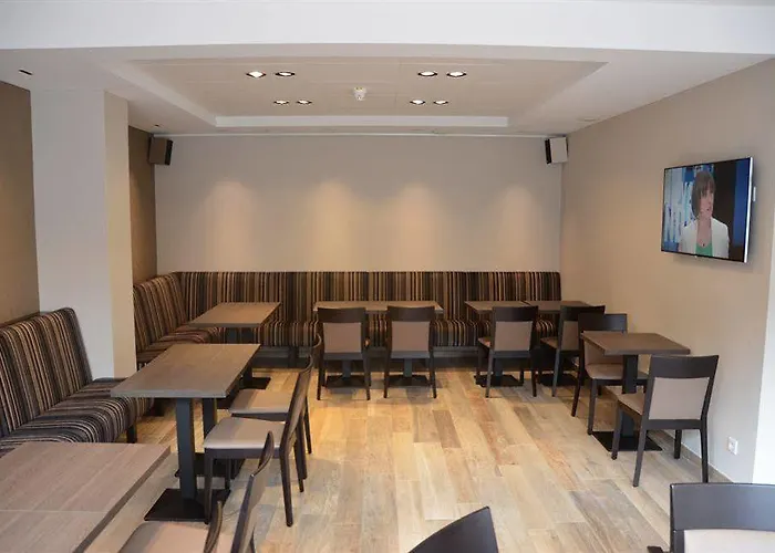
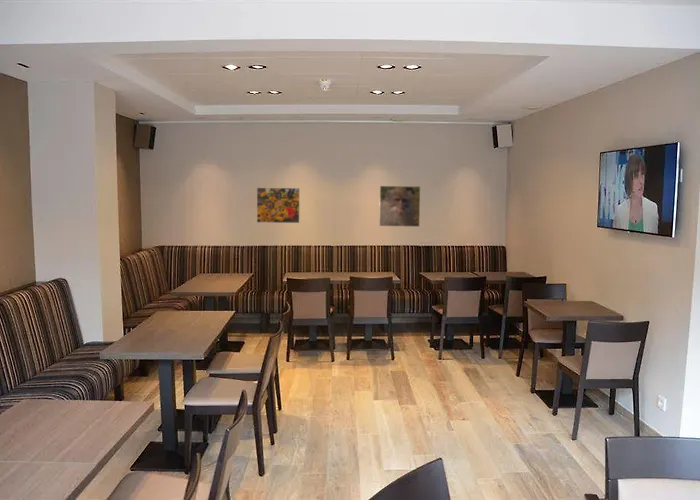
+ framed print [378,185,421,228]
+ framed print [256,187,301,224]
